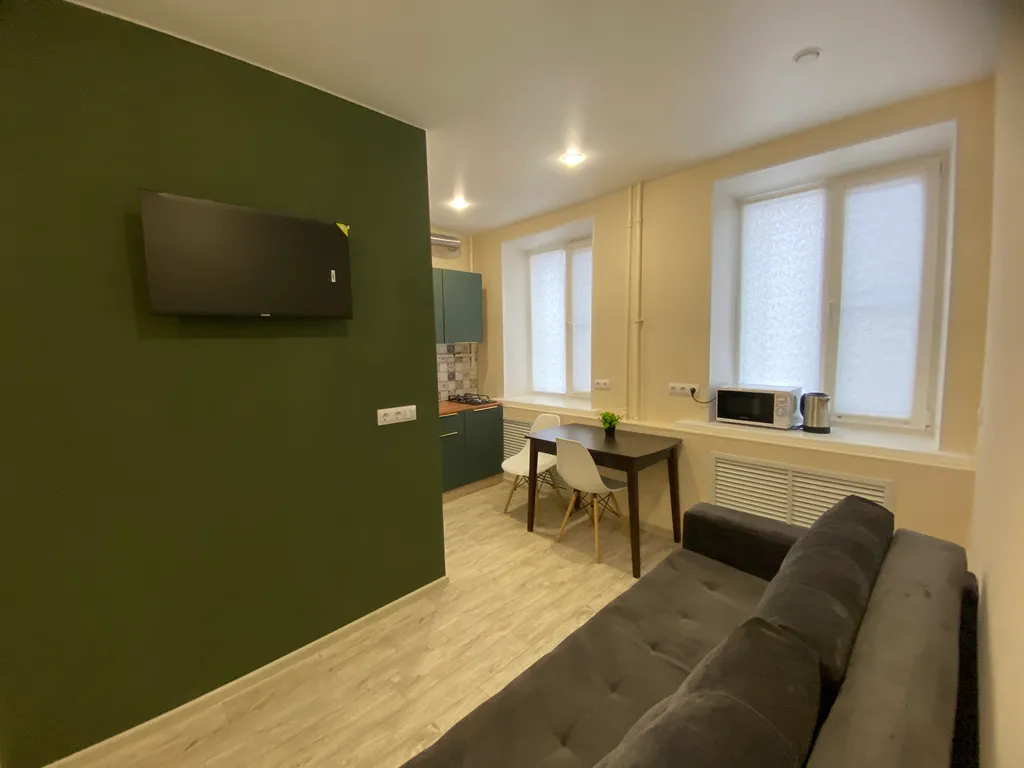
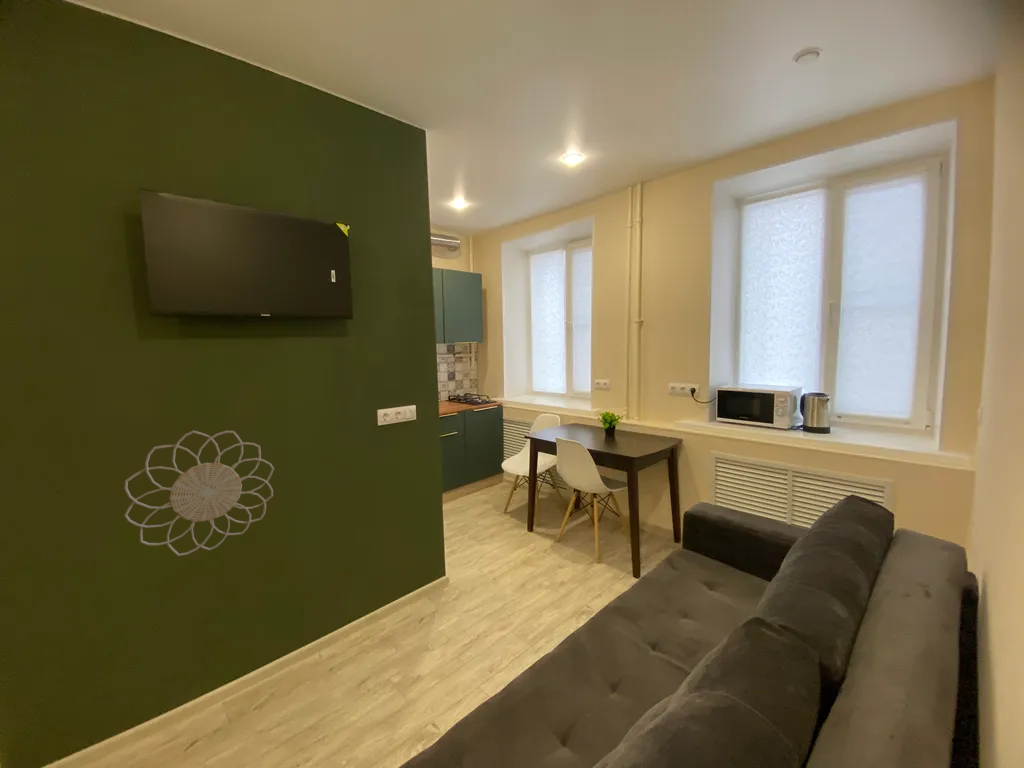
+ decorative wall piece [123,430,275,557]
